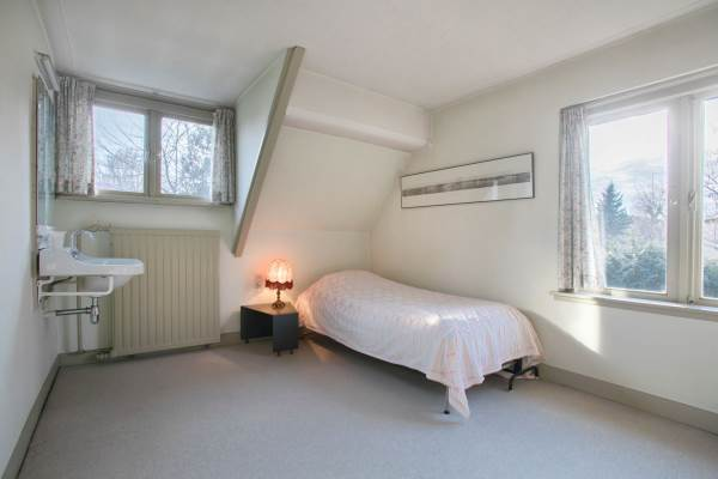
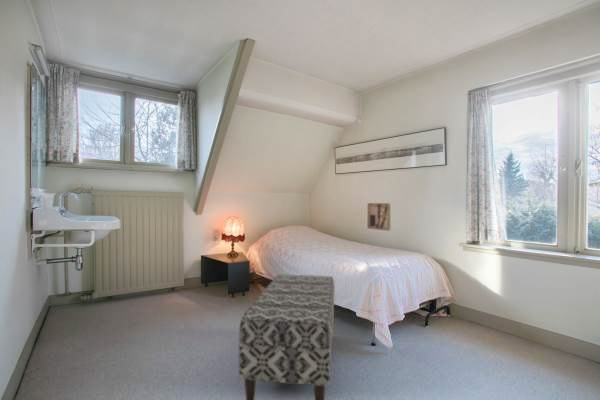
+ bench [238,274,336,400]
+ wall art [367,202,391,232]
